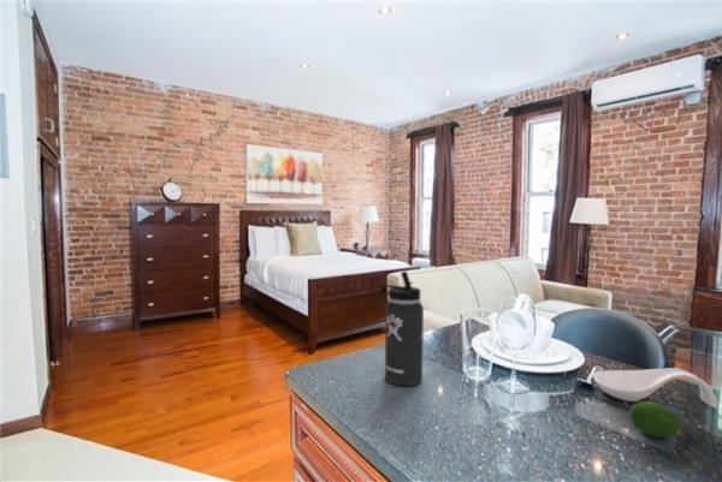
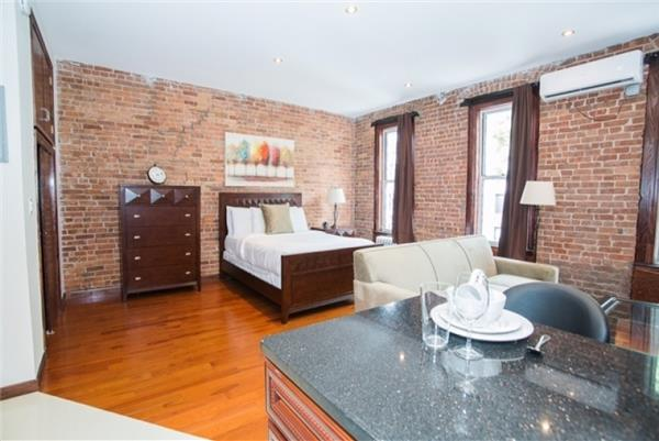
- fruit [628,400,683,440]
- thermos bottle [380,270,425,387]
- spoon rest [592,367,718,409]
